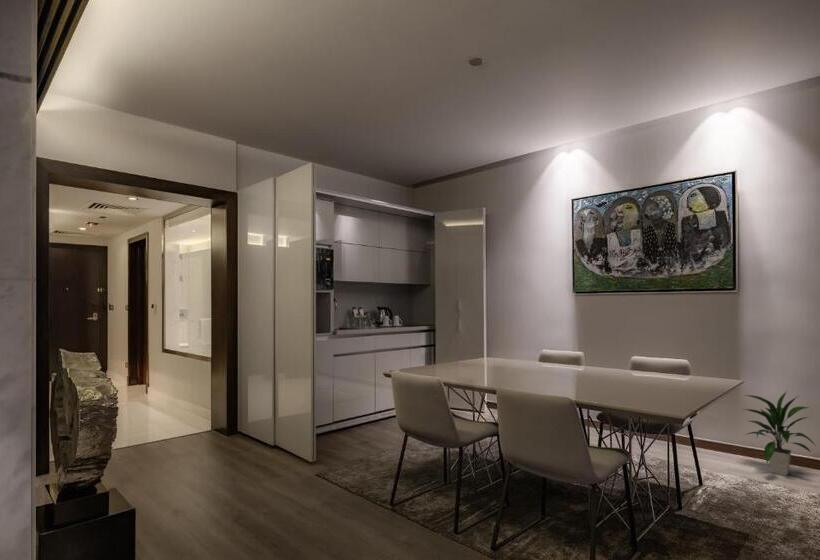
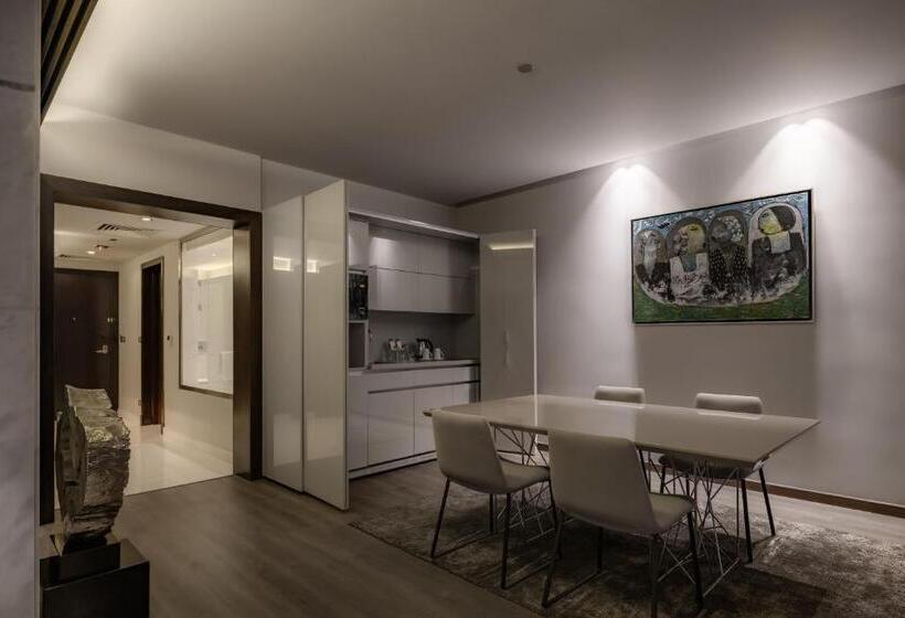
- indoor plant [742,390,817,477]
